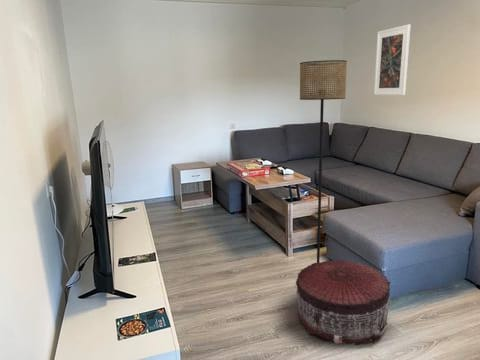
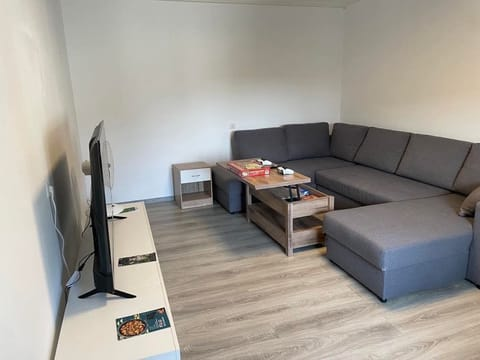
- floor lamp [299,59,348,263]
- pouf [295,259,391,346]
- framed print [373,24,411,96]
